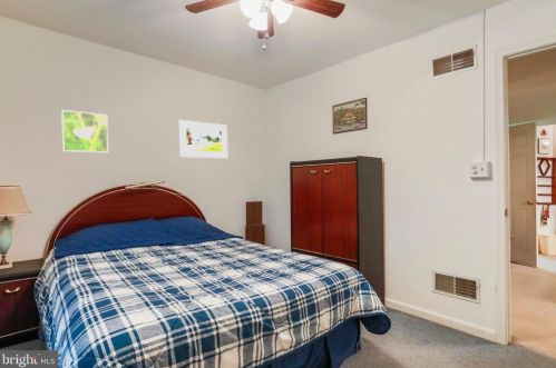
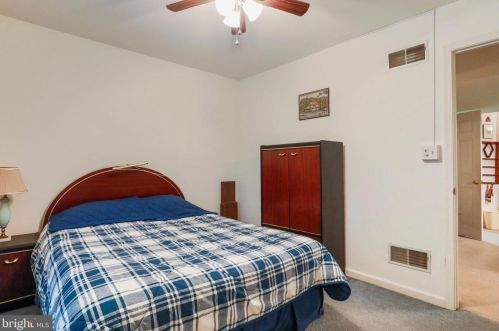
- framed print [178,119,228,159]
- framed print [60,109,109,153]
